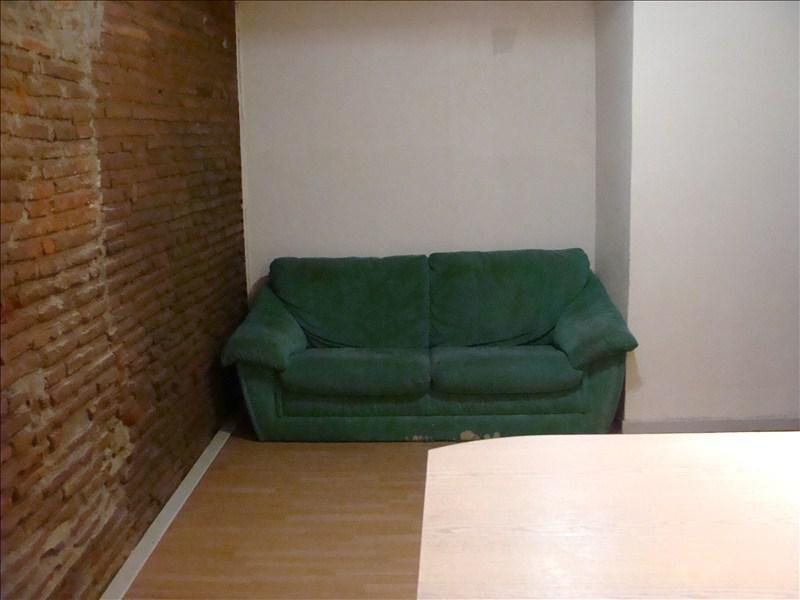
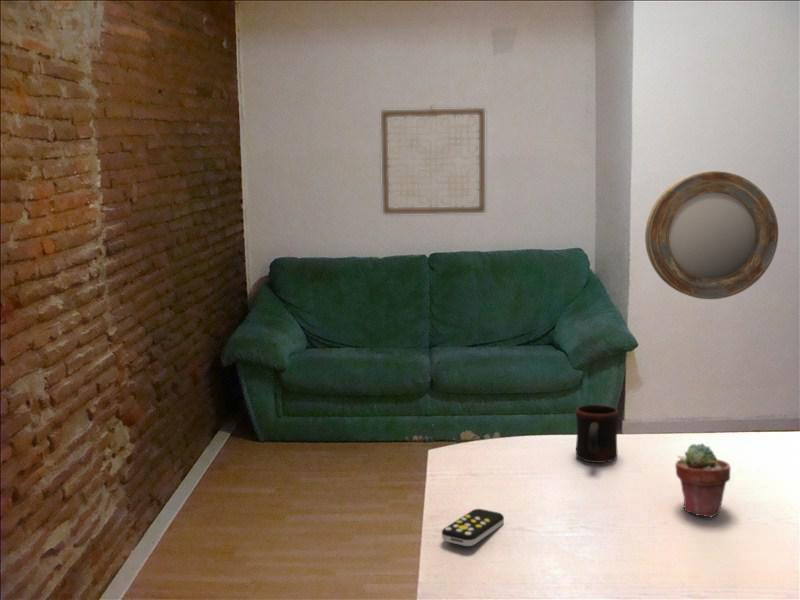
+ wall art [380,105,486,215]
+ home mirror [644,170,779,300]
+ potted succulent [674,443,731,519]
+ mug [575,404,619,464]
+ remote control [441,508,505,547]
